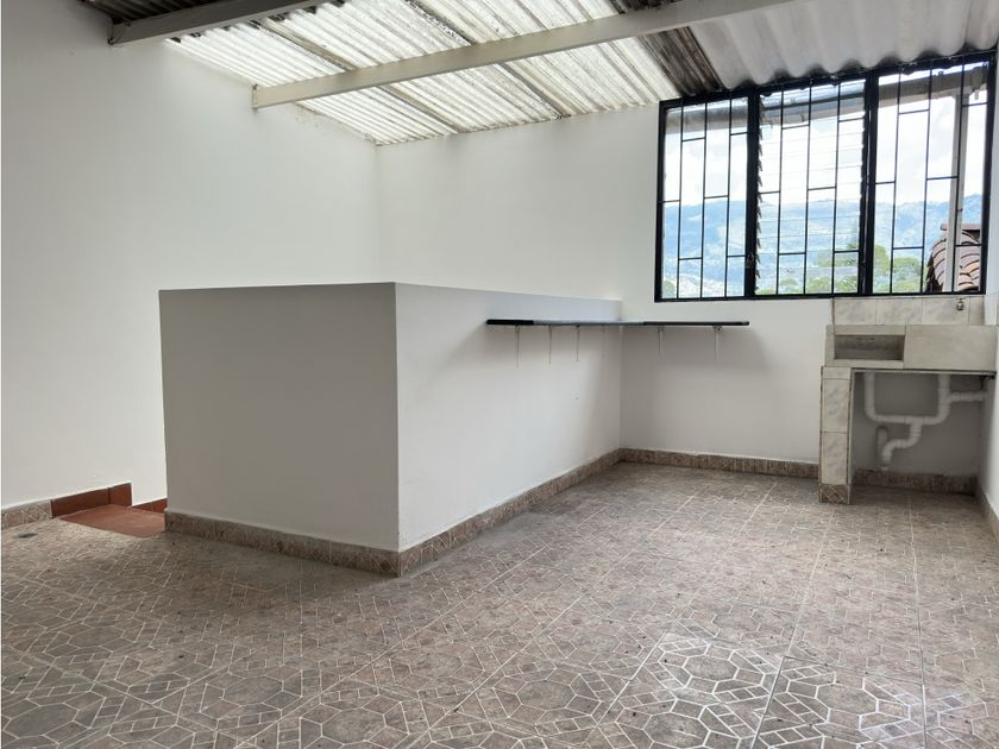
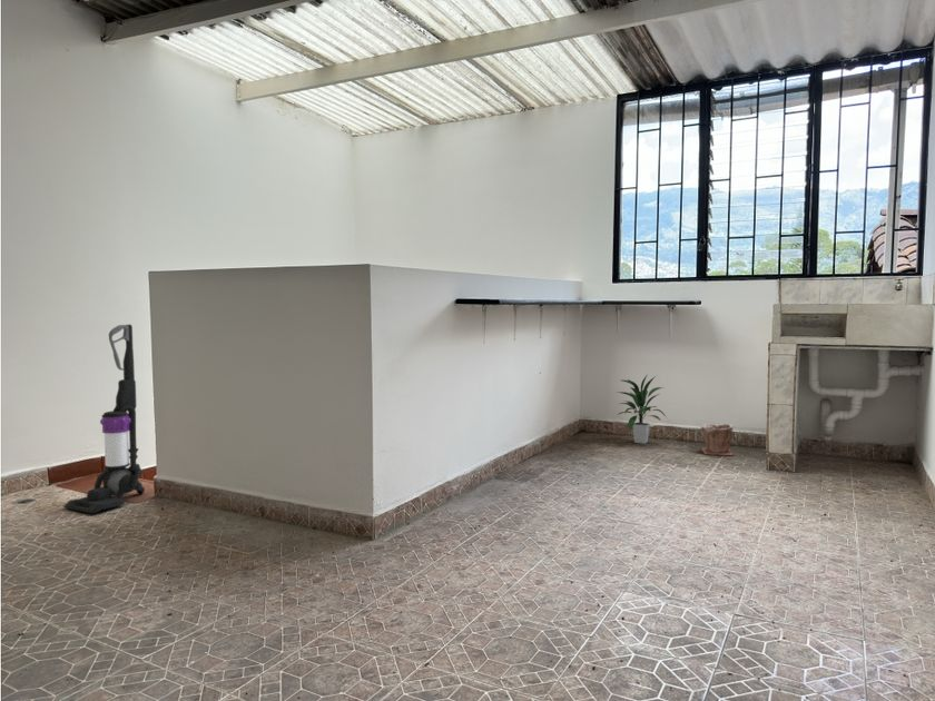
+ indoor plant [617,373,669,445]
+ vacuum cleaner [63,324,146,514]
+ plant pot [700,423,735,456]
